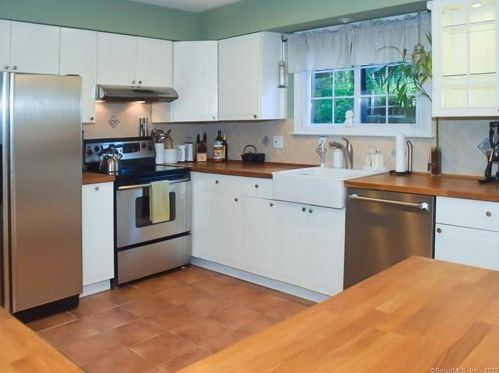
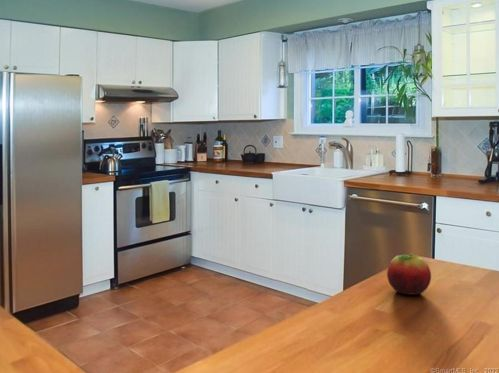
+ fruit [386,253,432,296]
